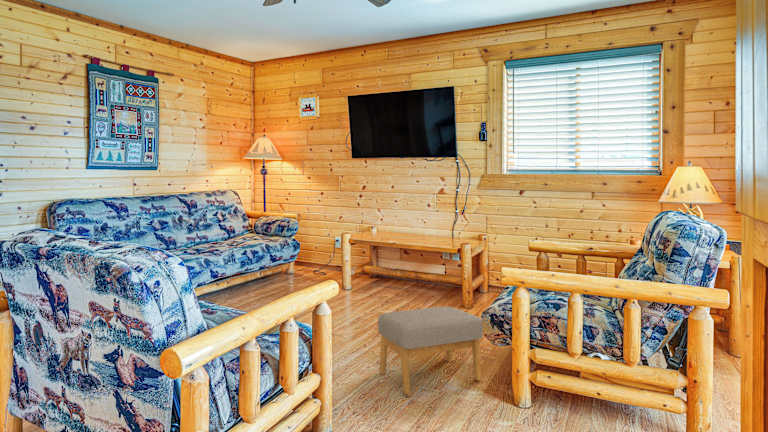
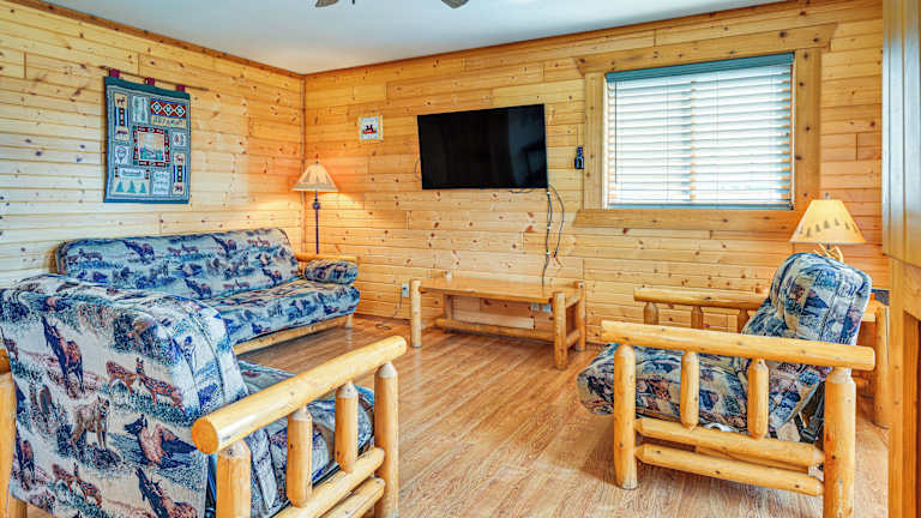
- footstool [377,306,484,395]
